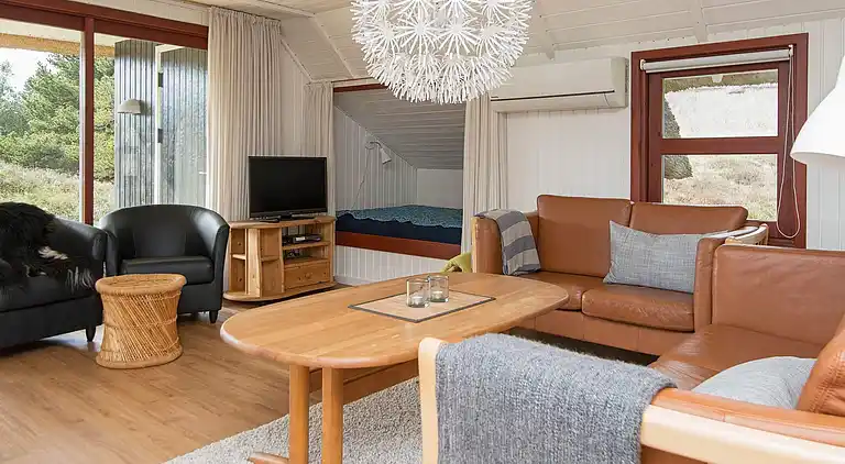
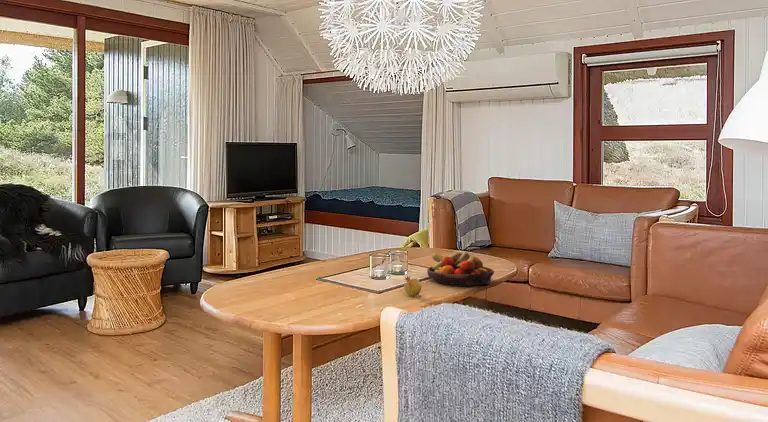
+ fruit [403,275,423,298]
+ fruit bowl [426,251,495,286]
